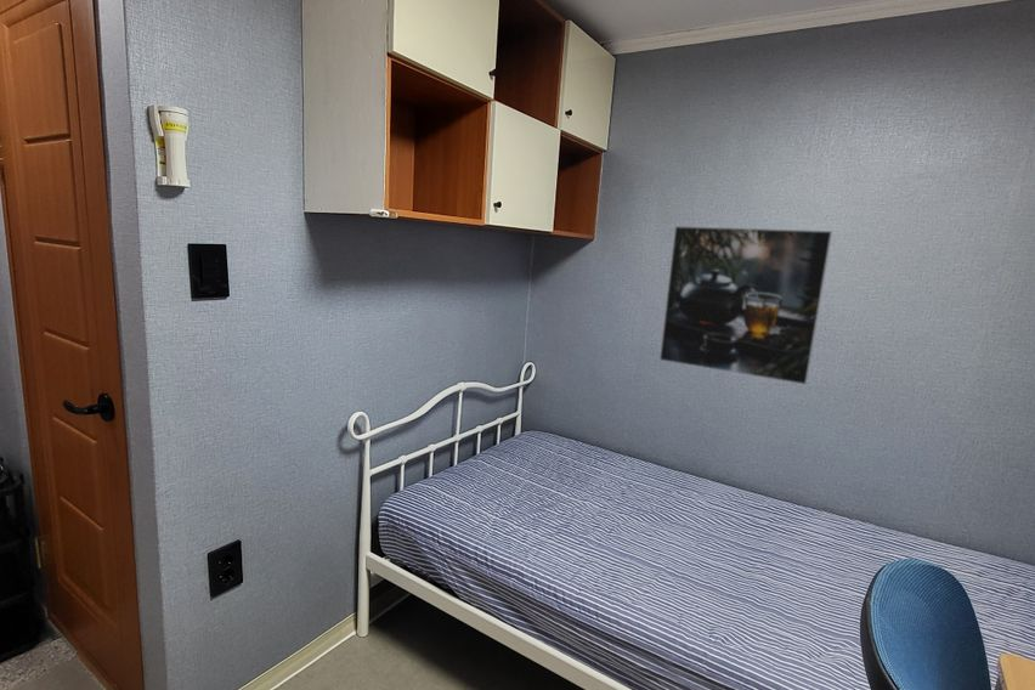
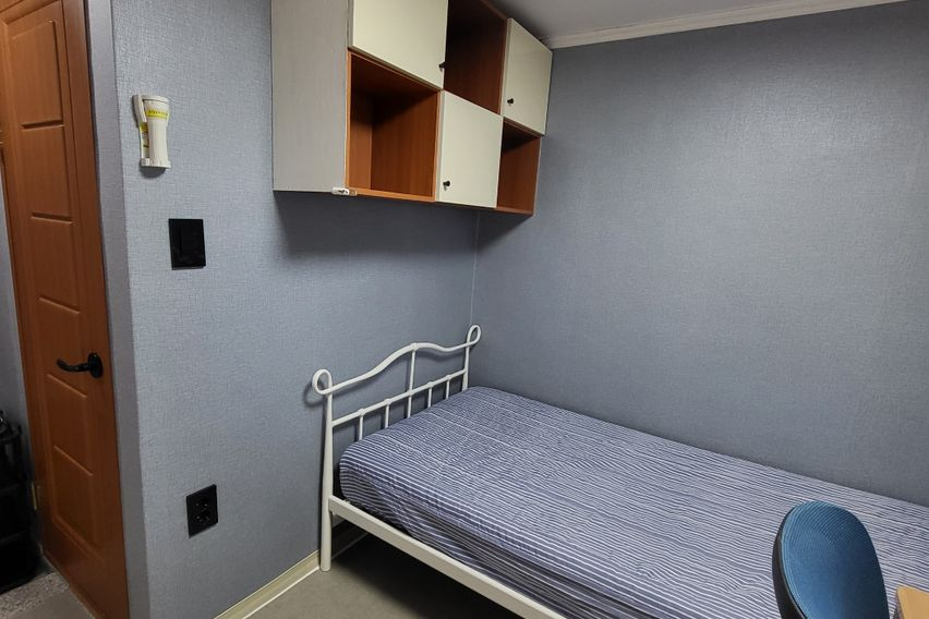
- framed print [658,225,833,386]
